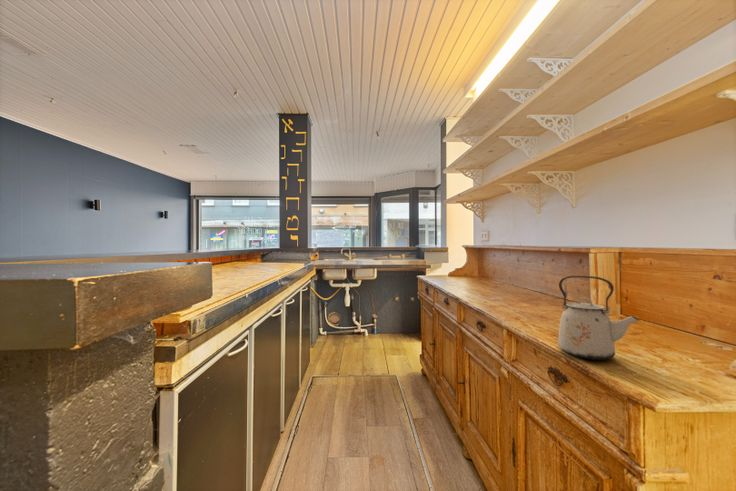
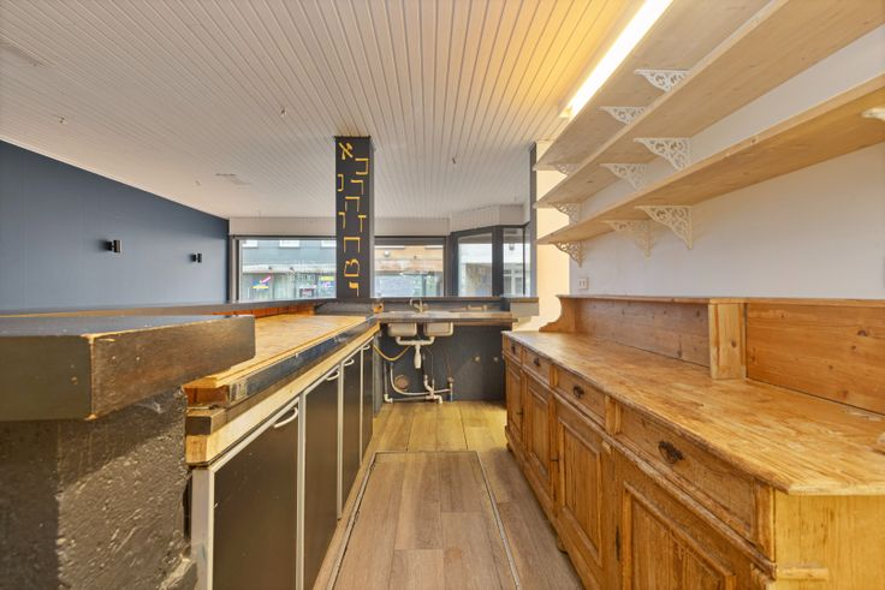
- kettle [557,275,641,361]
